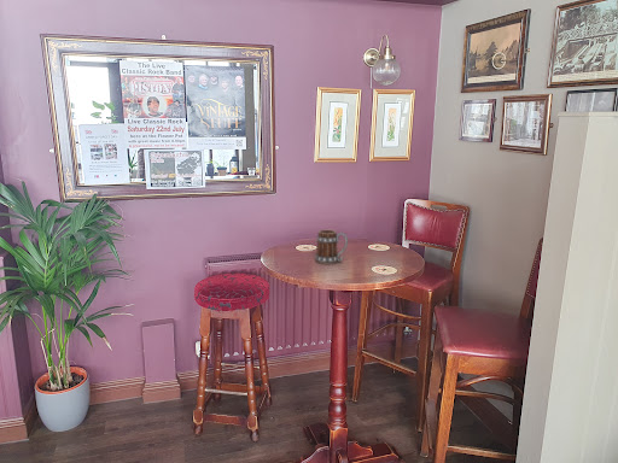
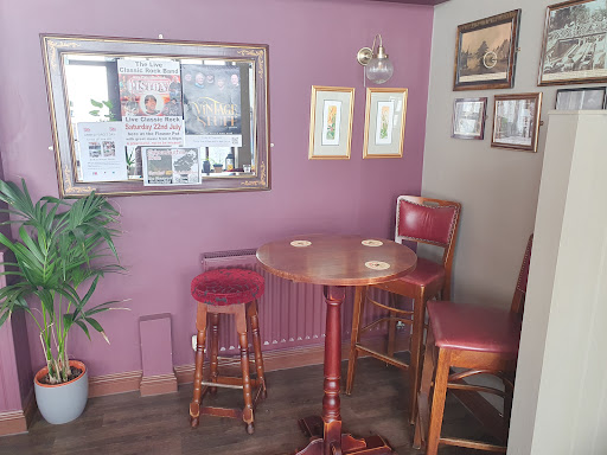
- beer mug [314,229,349,265]
